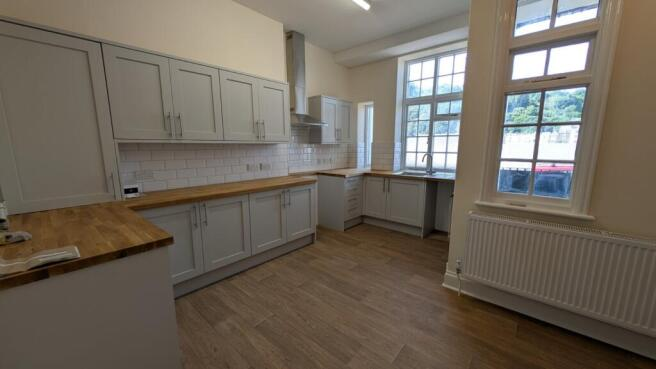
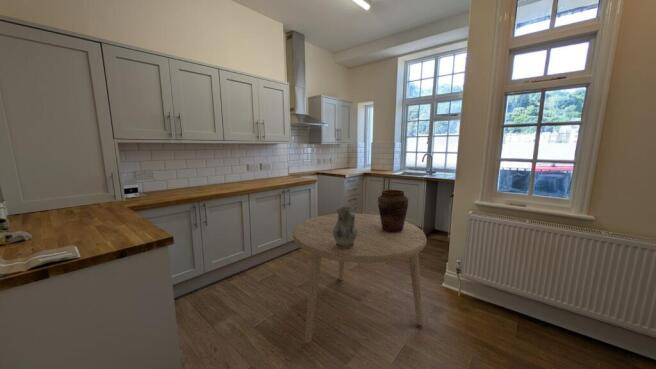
+ vase [377,189,409,233]
+ ceramic pitcher [333,205,357,249]
+ dining table [292,212,428,344]
